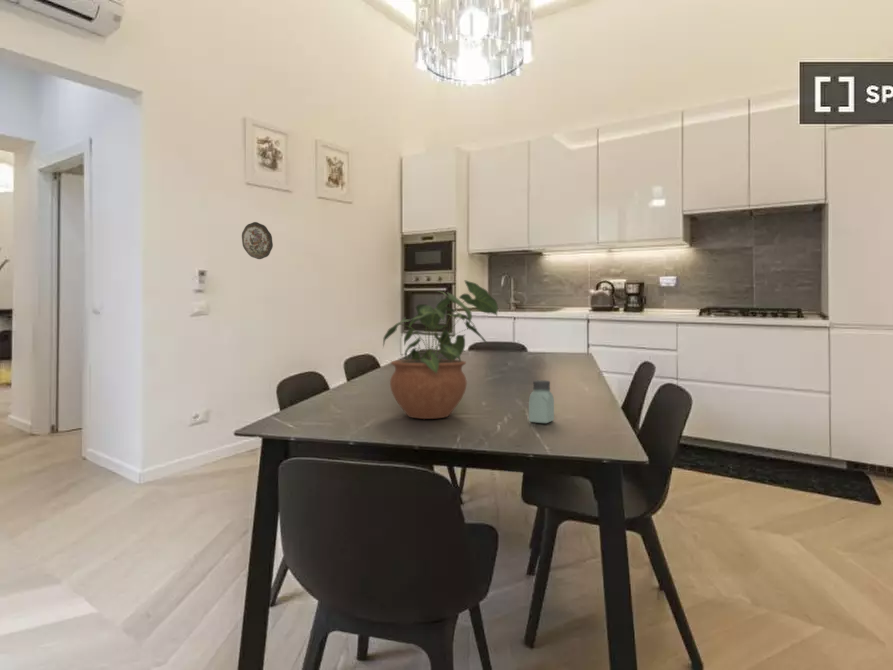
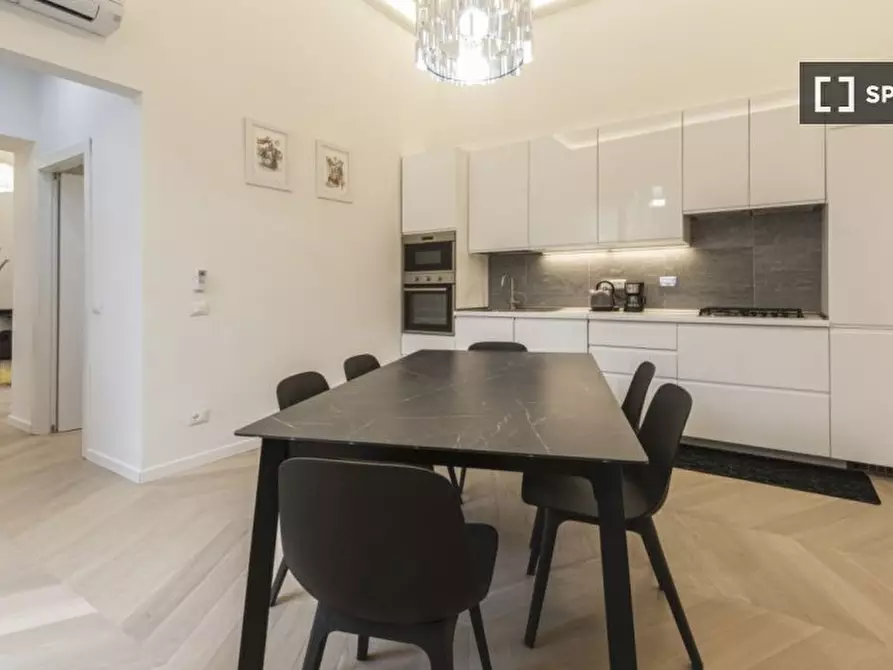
- saltshaker [528,379,555,424]
- decorative plate [241,221,274,260]
- potted plant [382,280,499,420]
